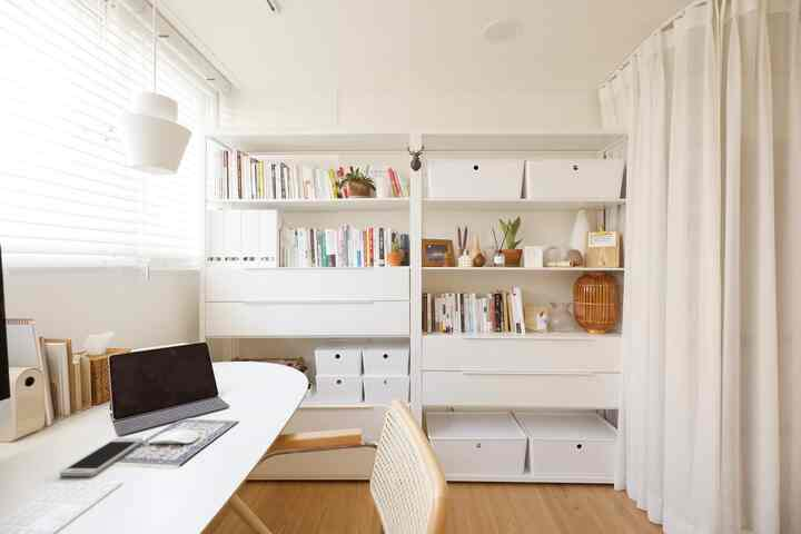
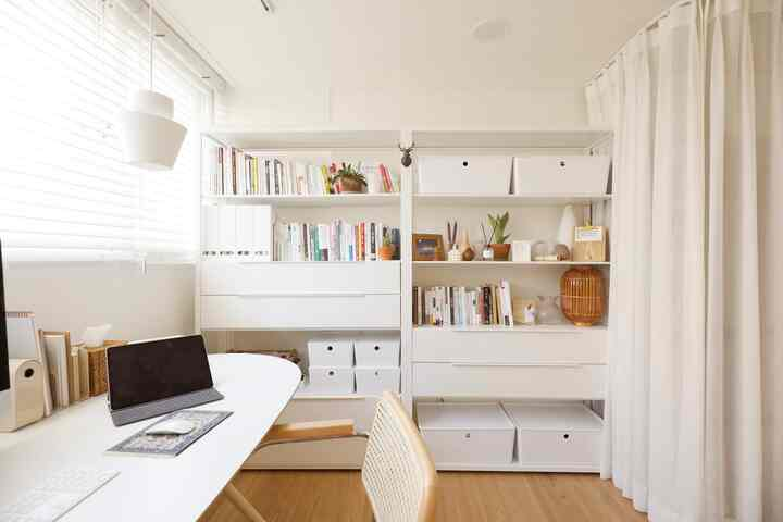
- smartphone [59,437,144,477]
